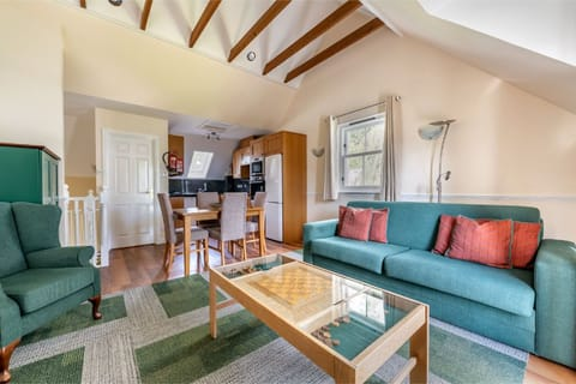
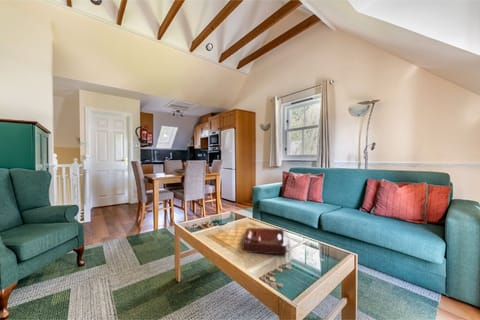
+ decorative tray [241,227,288,256]
